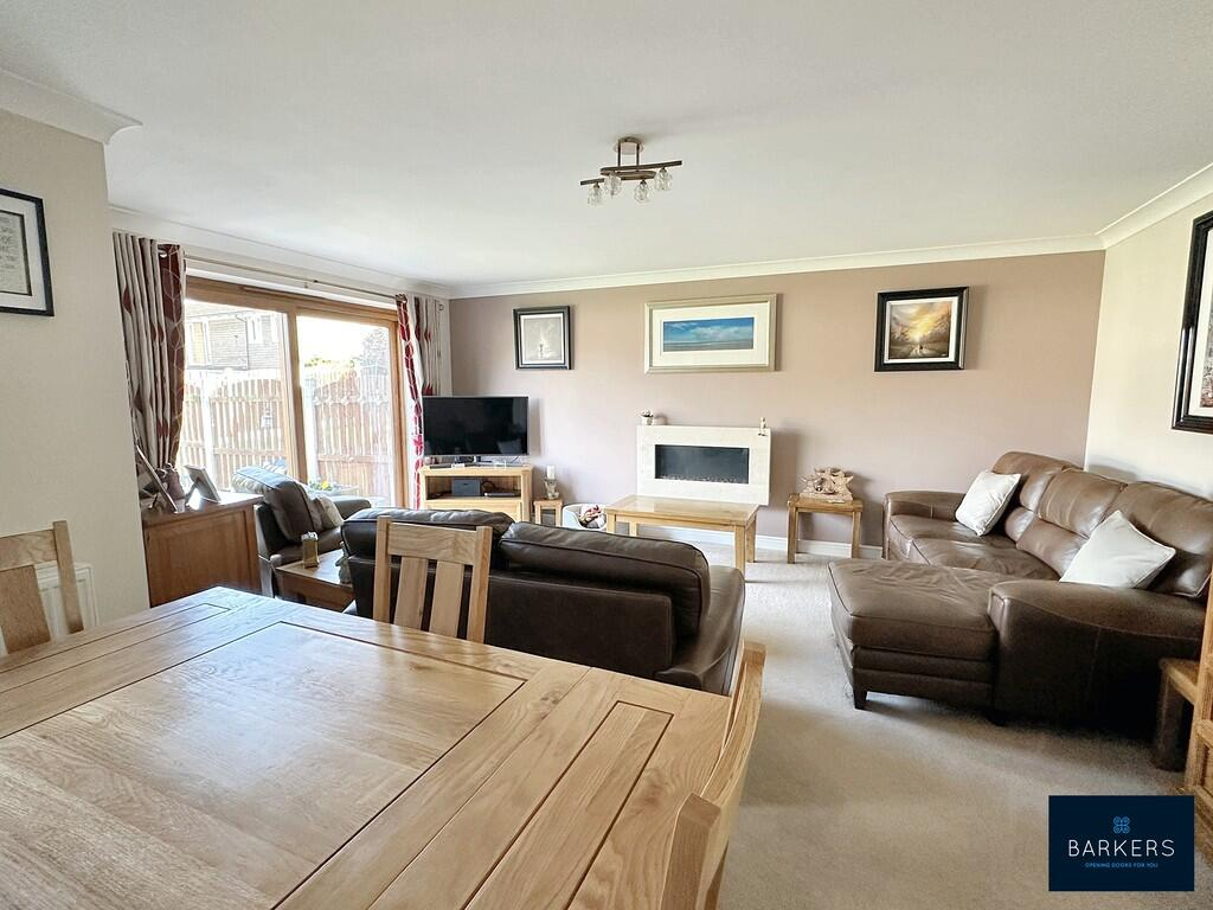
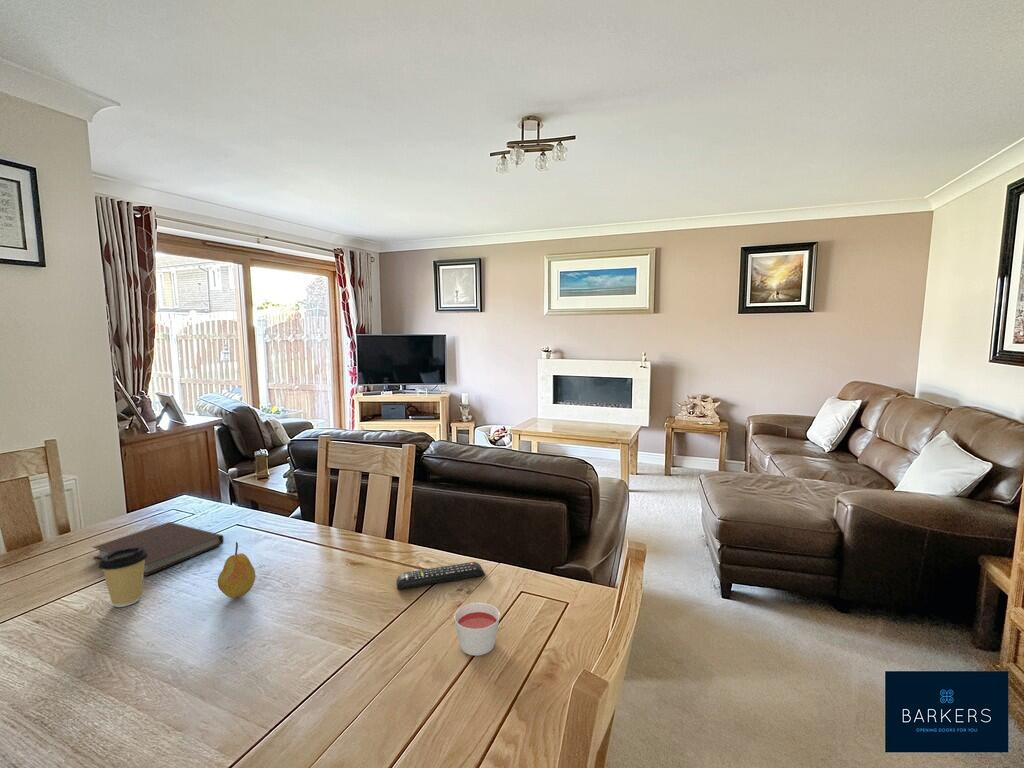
+ coffee cup [97,546,148,608]
+ fruit [217,541,256,599]
+ remote control [395,561,486,590]
+ candle [453,602,501,657]
+ notebook [91,521,225,577]
